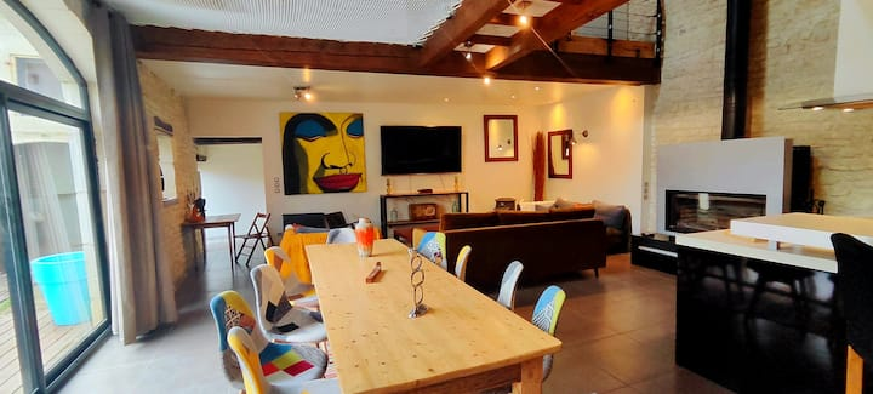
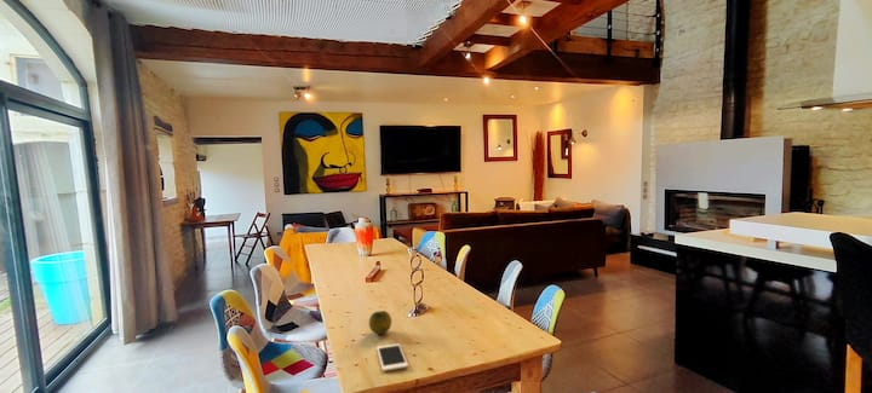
+ fruit [368,310,392,335]
+ cell phone [375,342,409,372]
